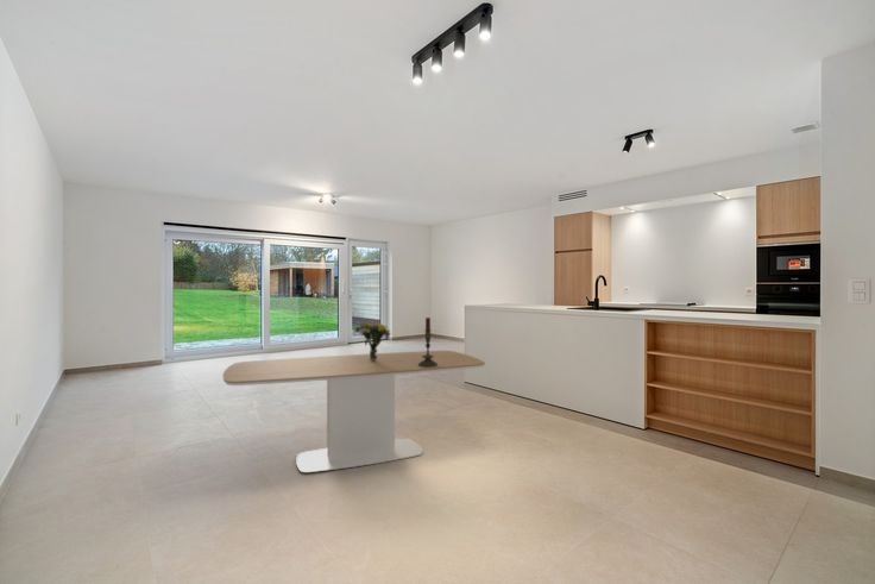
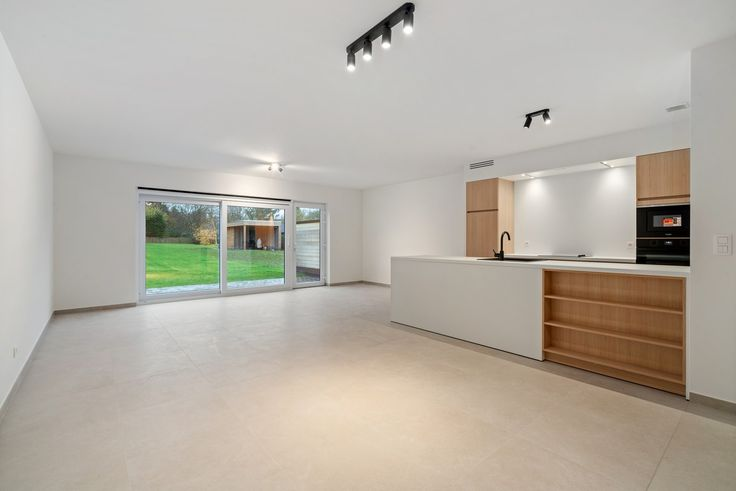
- bouquet [354,321,391,360]
- candle [418,316,438,368]
- dining table [221,350,486,473]
